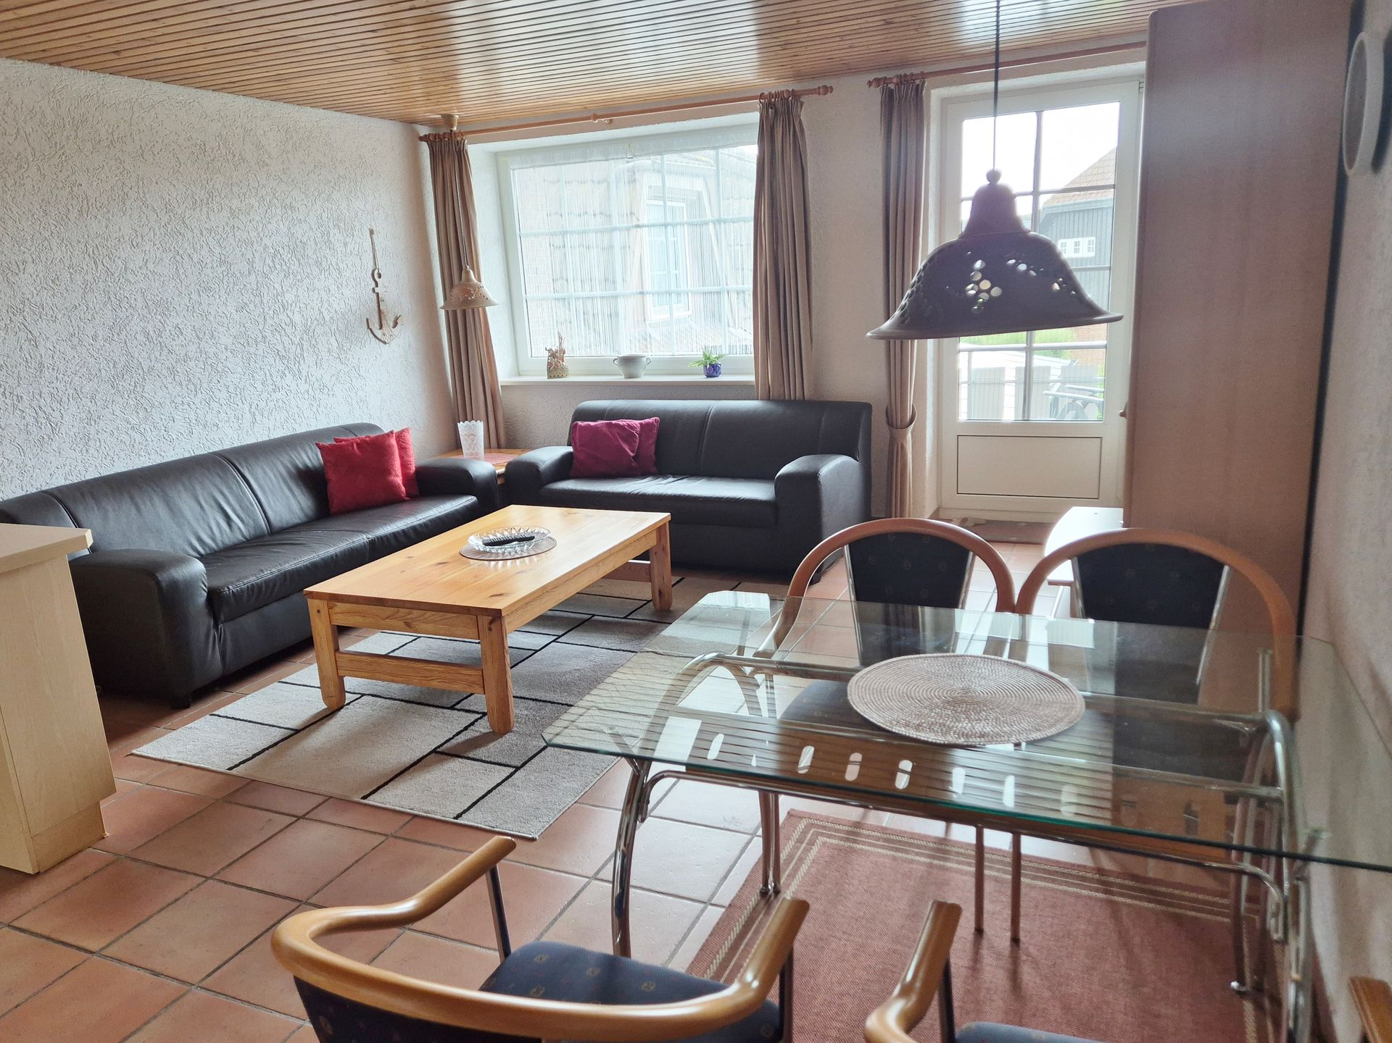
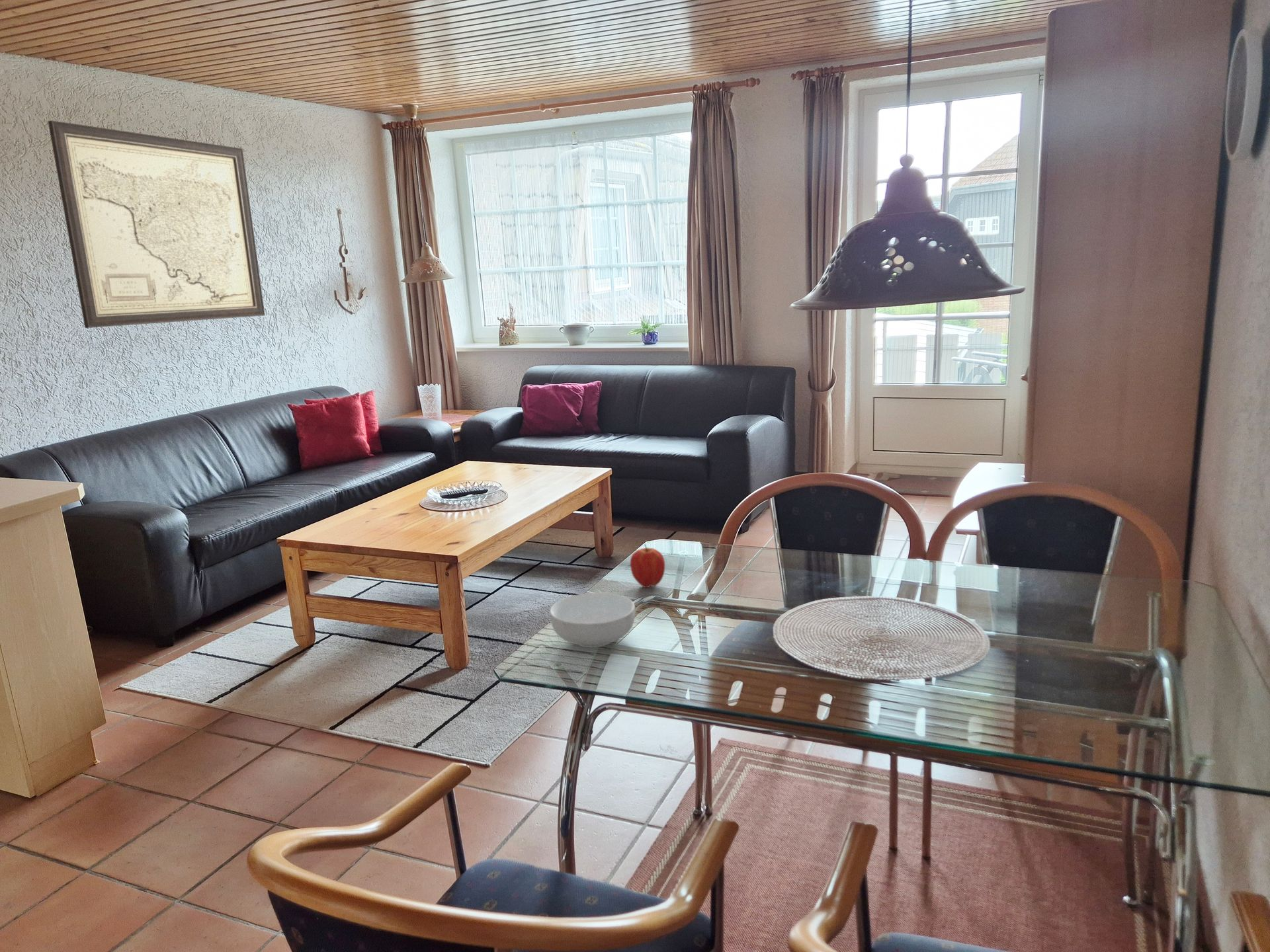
+ apple [630,543,665,588]
+ wall art [48,120,266,329]
+ cereal bowl [549,592,636,649]
